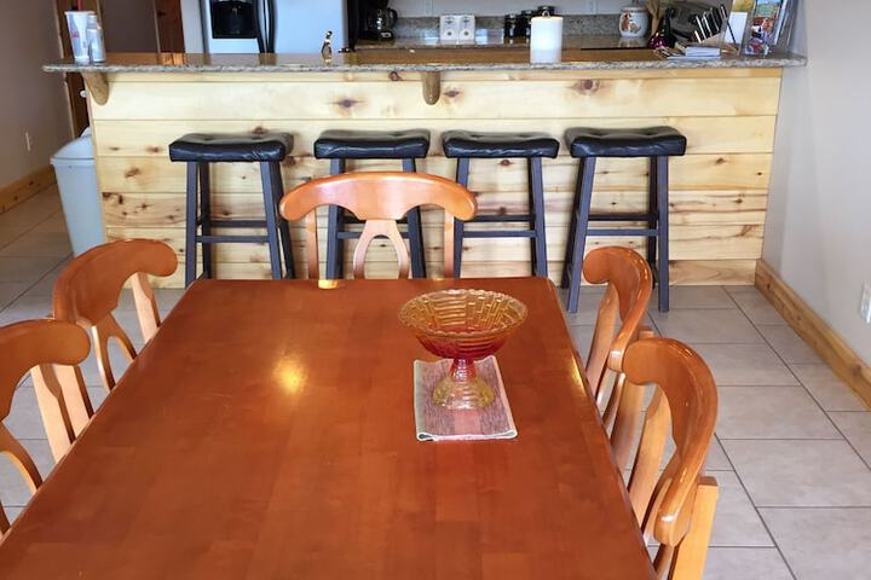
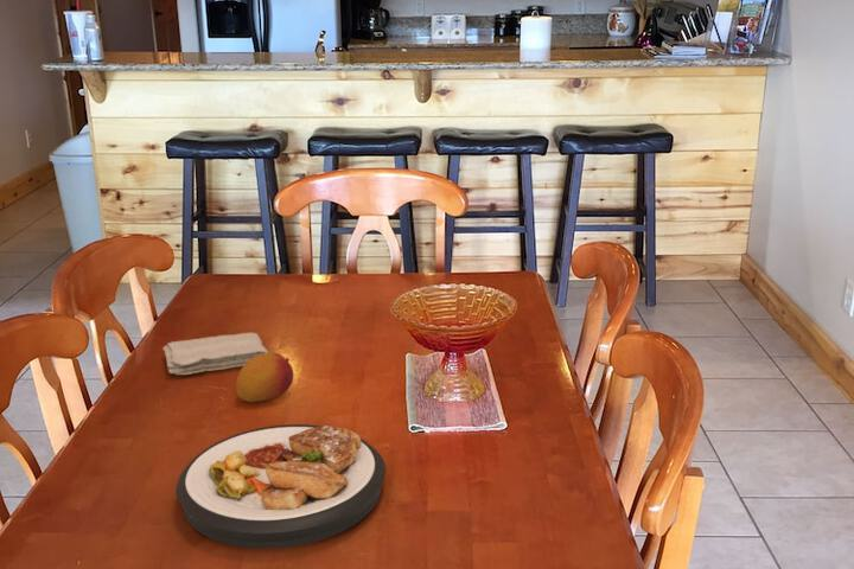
+ washcloth [161,332,269,376]
+ plate [176,423,387,550]
+ fruit [235,351,294,403]
